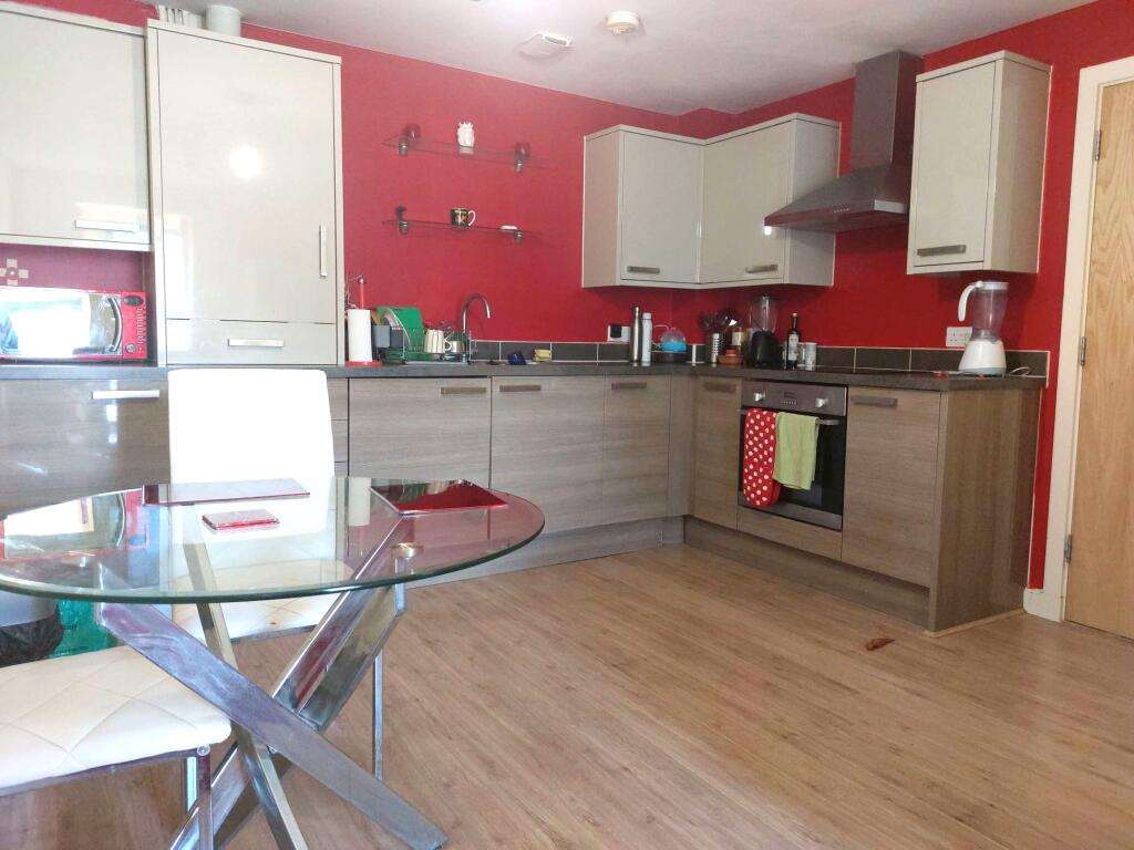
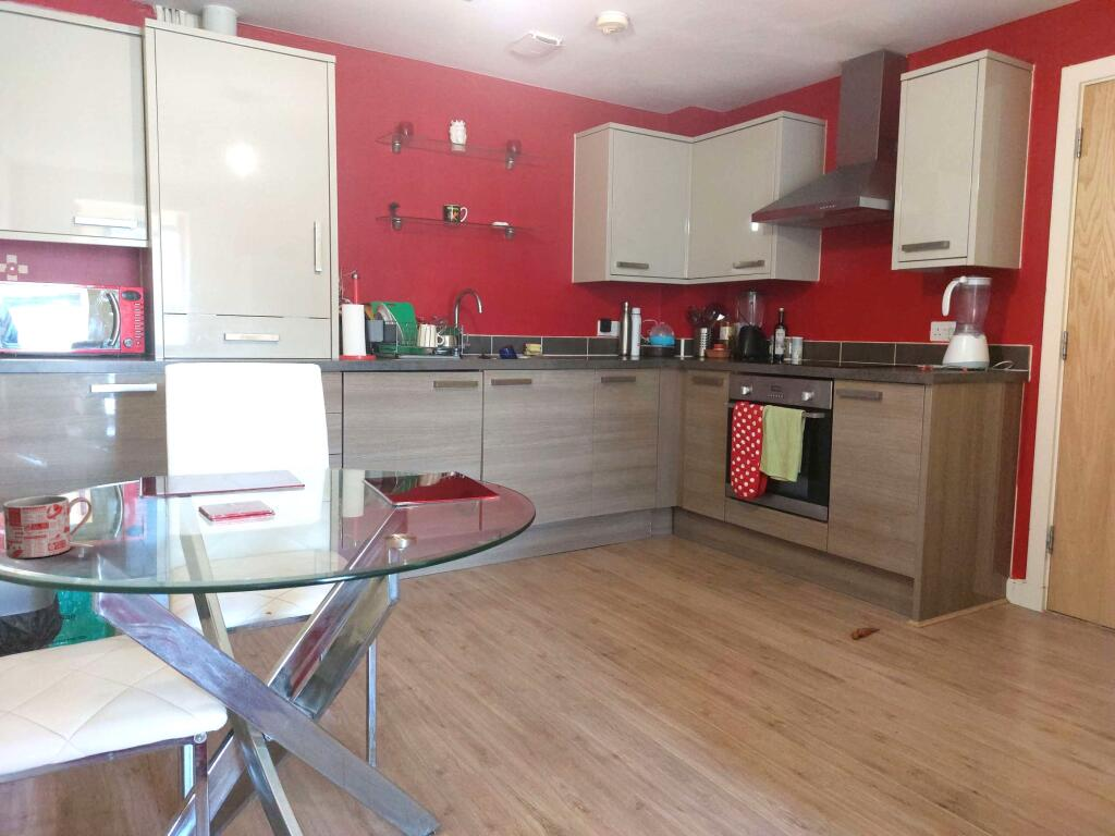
+ mug [2,494,94,558]
